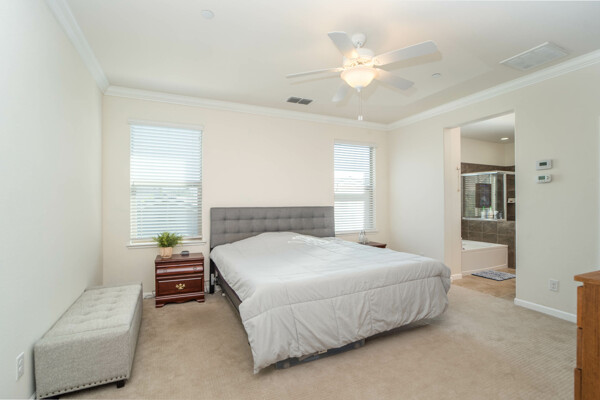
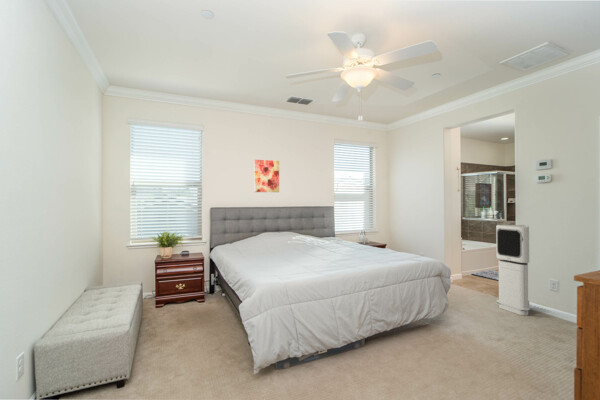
+ air purifier [495,224,531,317]
+ wall art [253,159,280,193]
